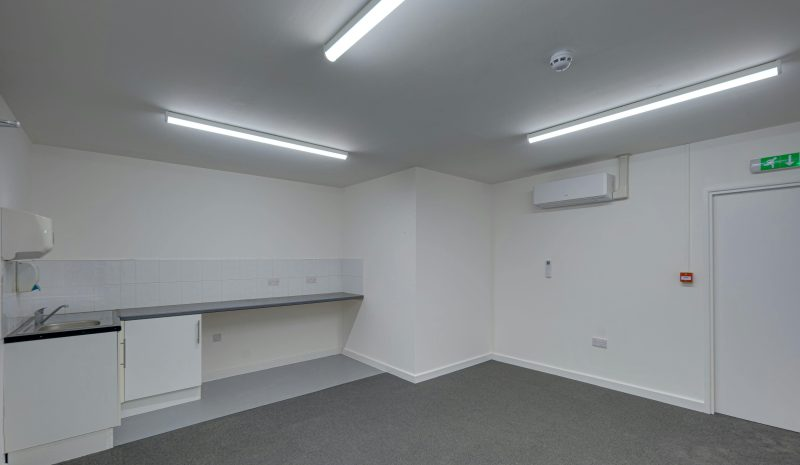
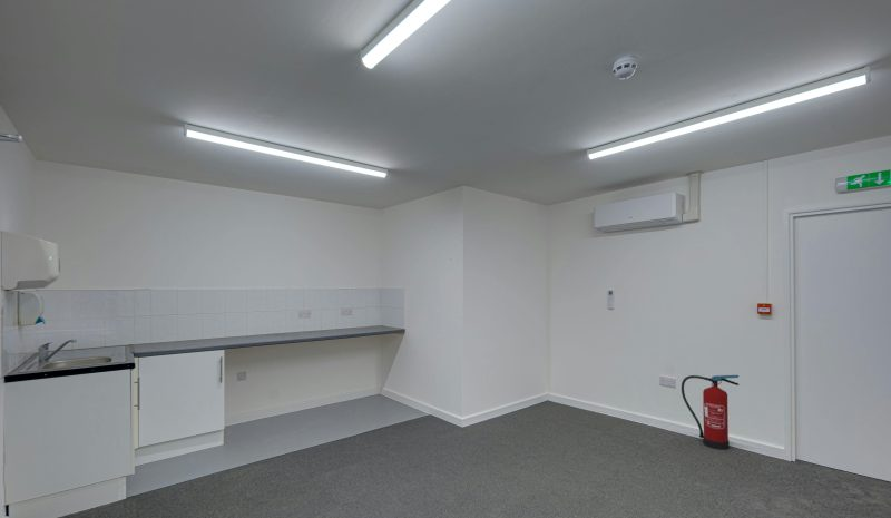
+ fire extinguisher [681,374,740,451]
